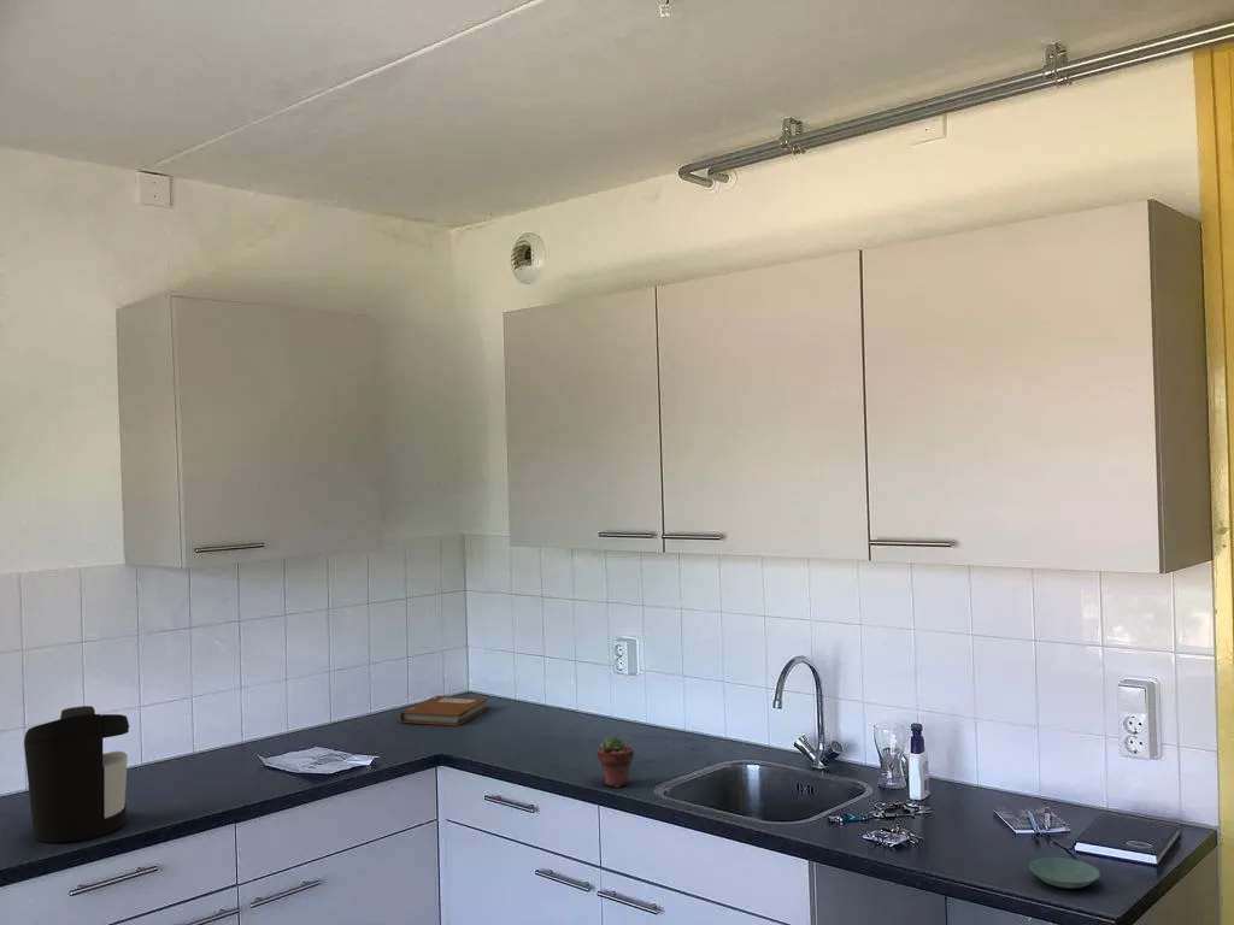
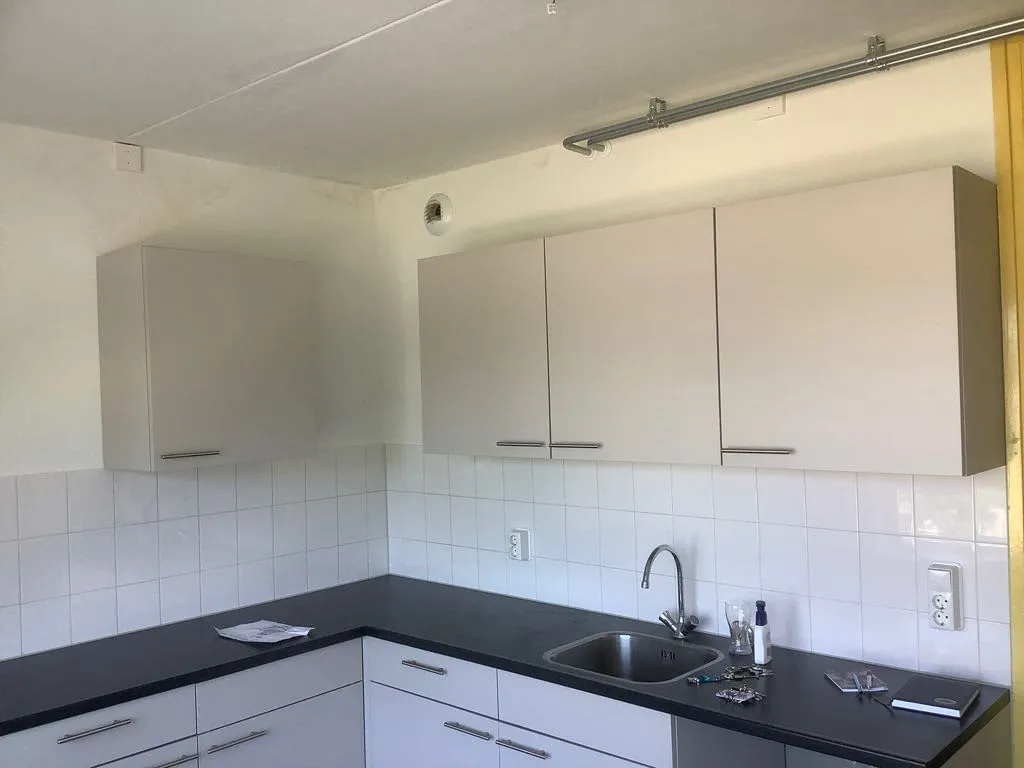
- coffee maker [23,705,130,844]
- potted succulent [597,733,635,789]
- notebook [399,695,490,727]
- saucer [1028,856,1101,890]
